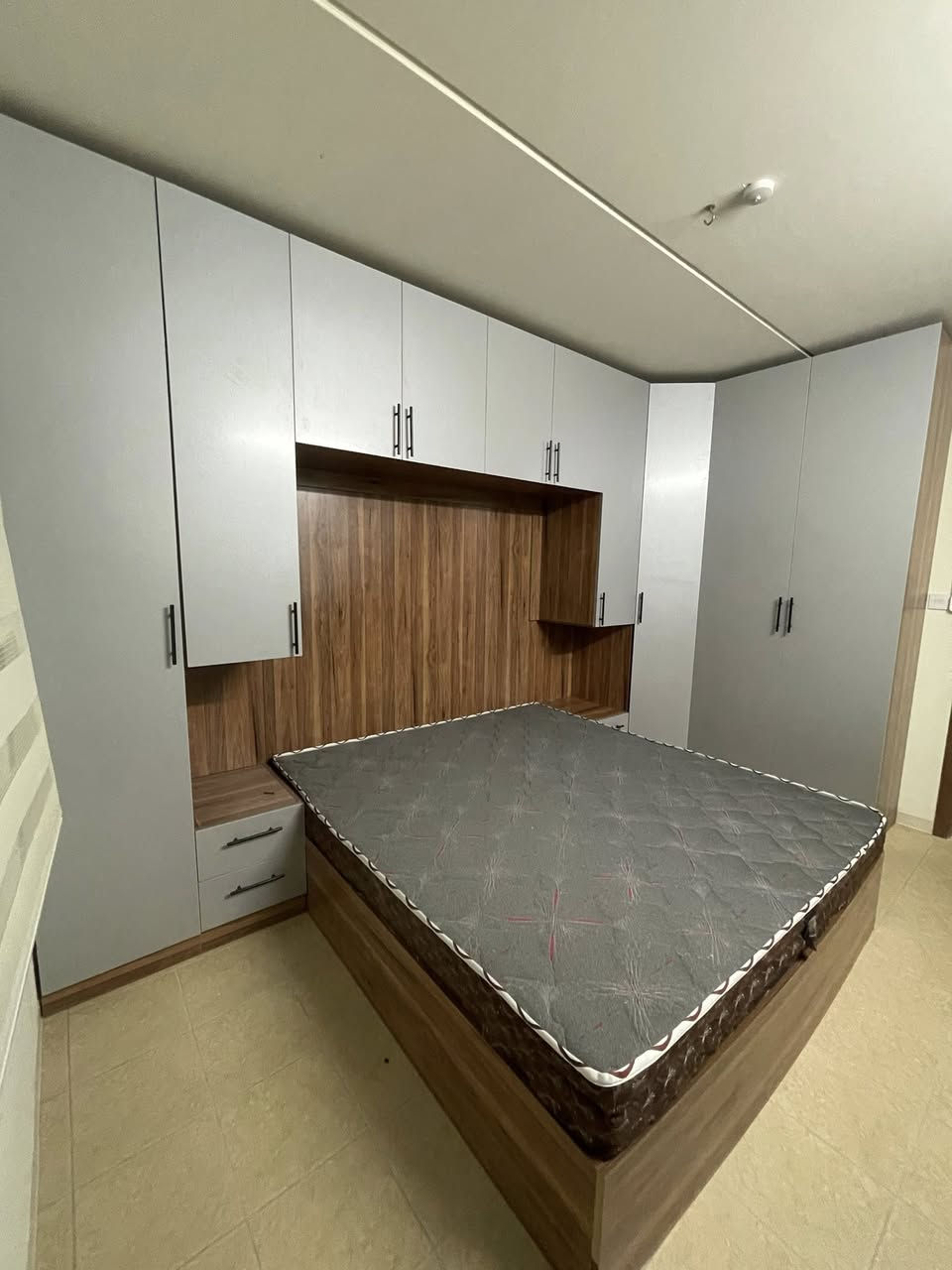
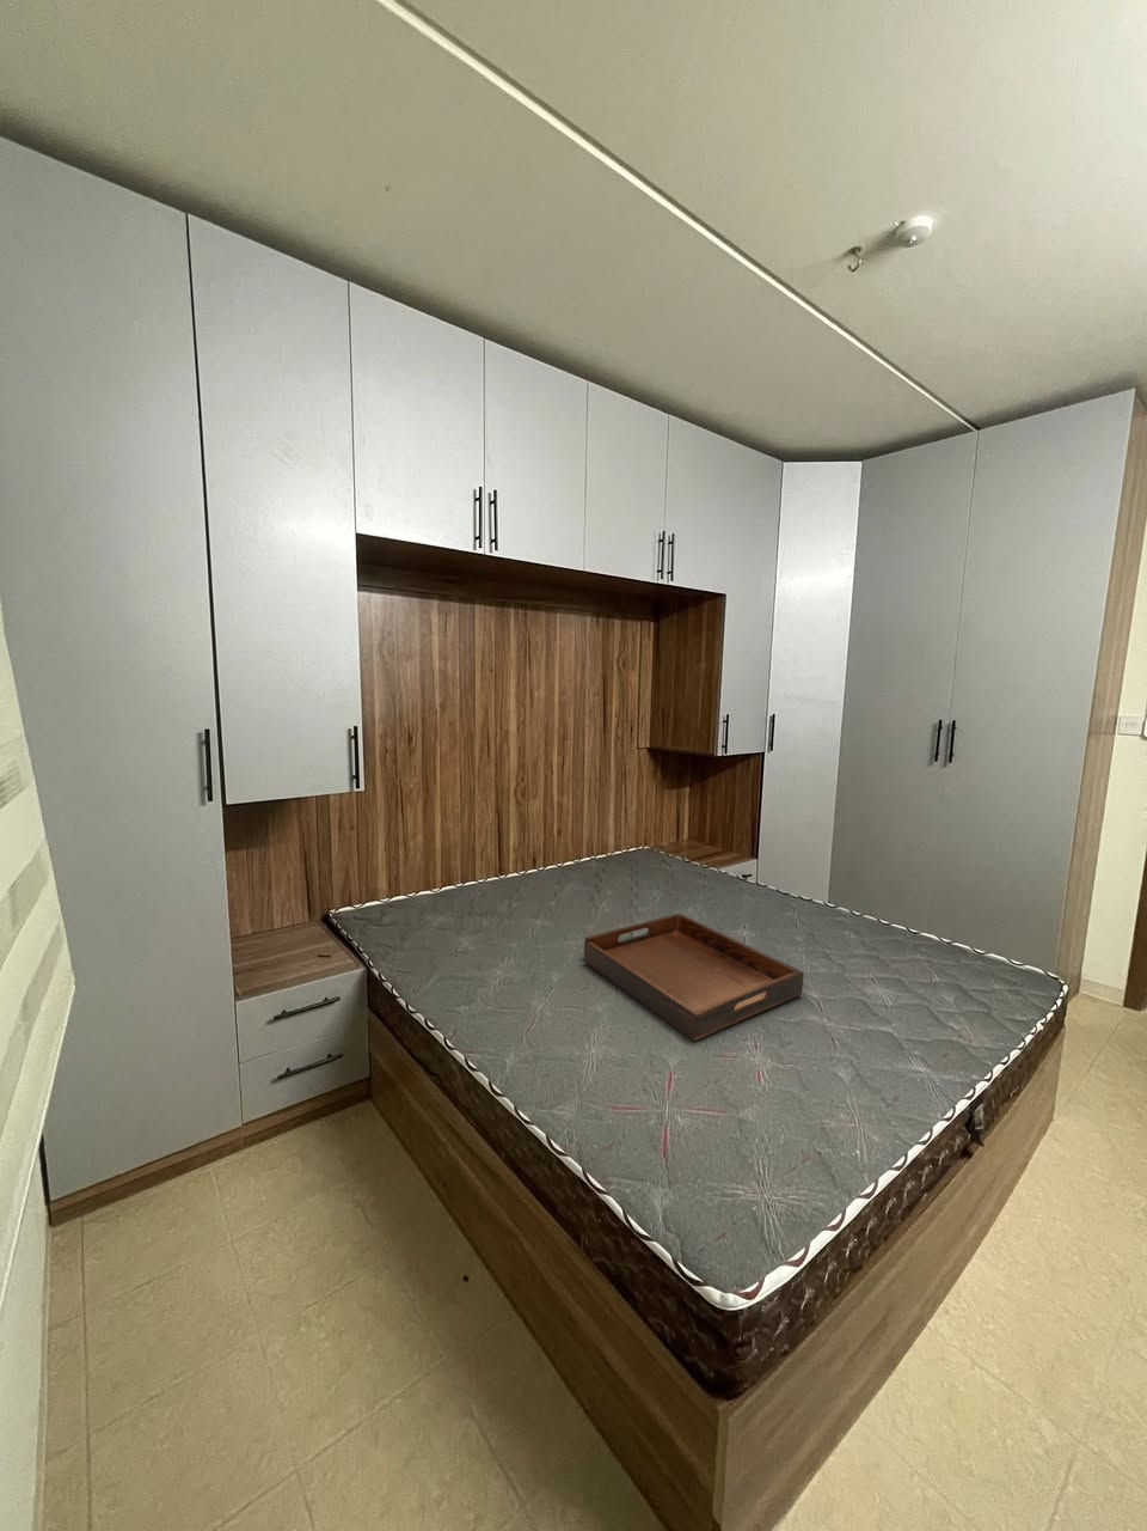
+ serving tray [583,913,804,1043]
